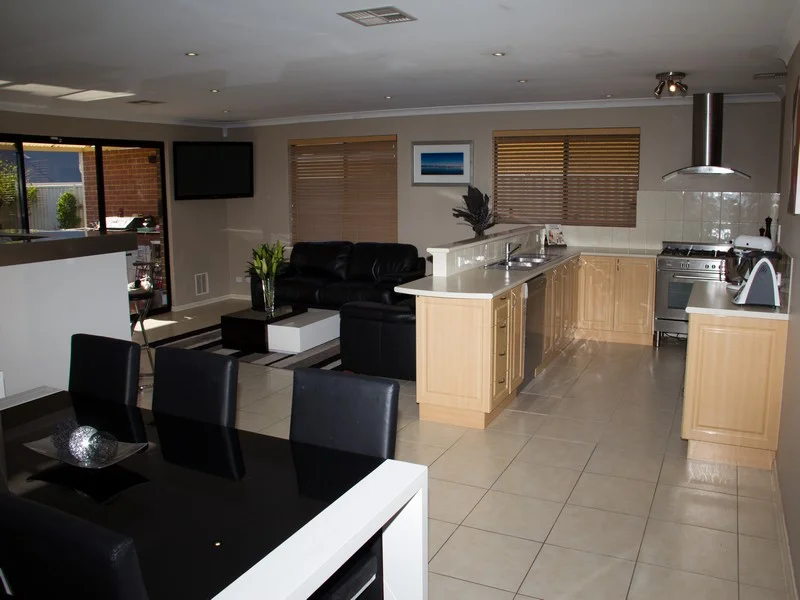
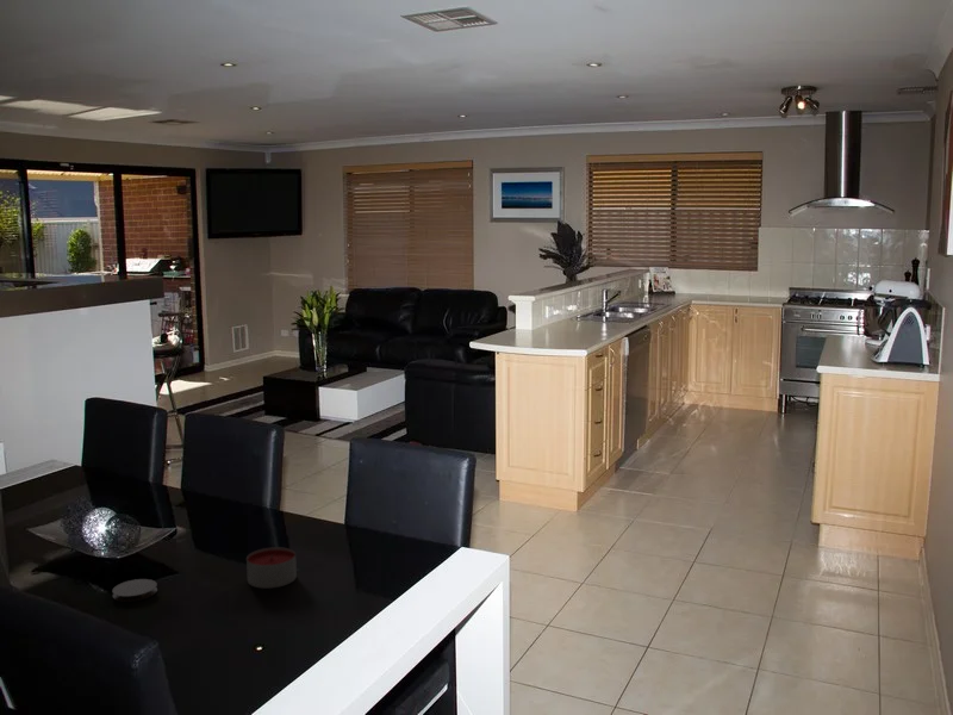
+ candle [245,546,298,590]
+ coaster [111,578,158,603]
